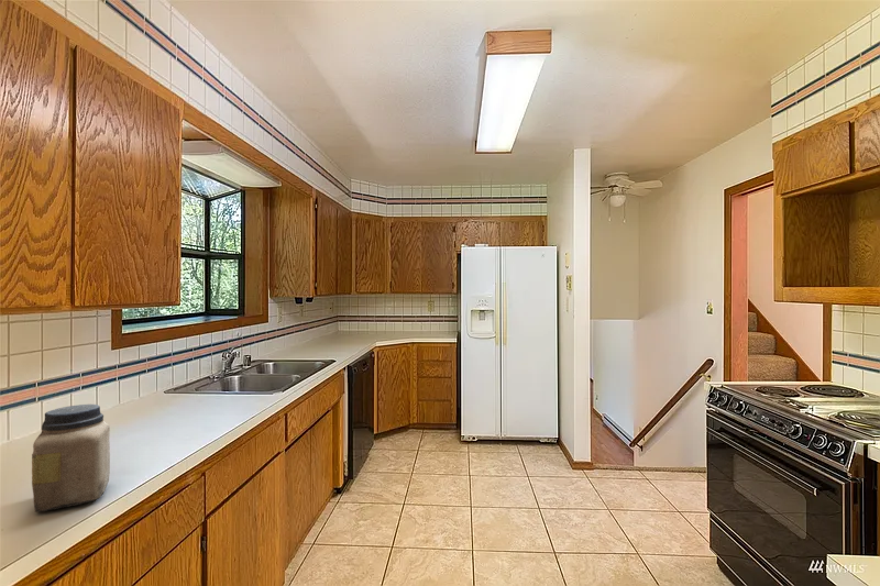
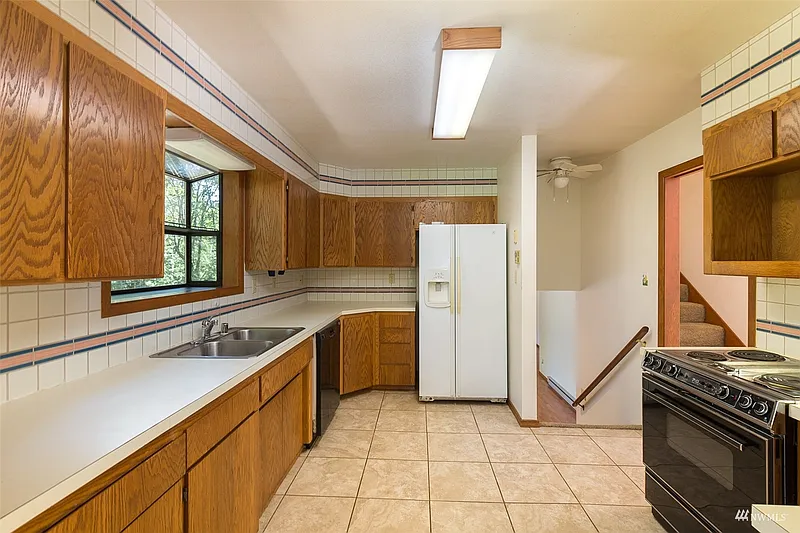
- jar [31,403,111,513]
